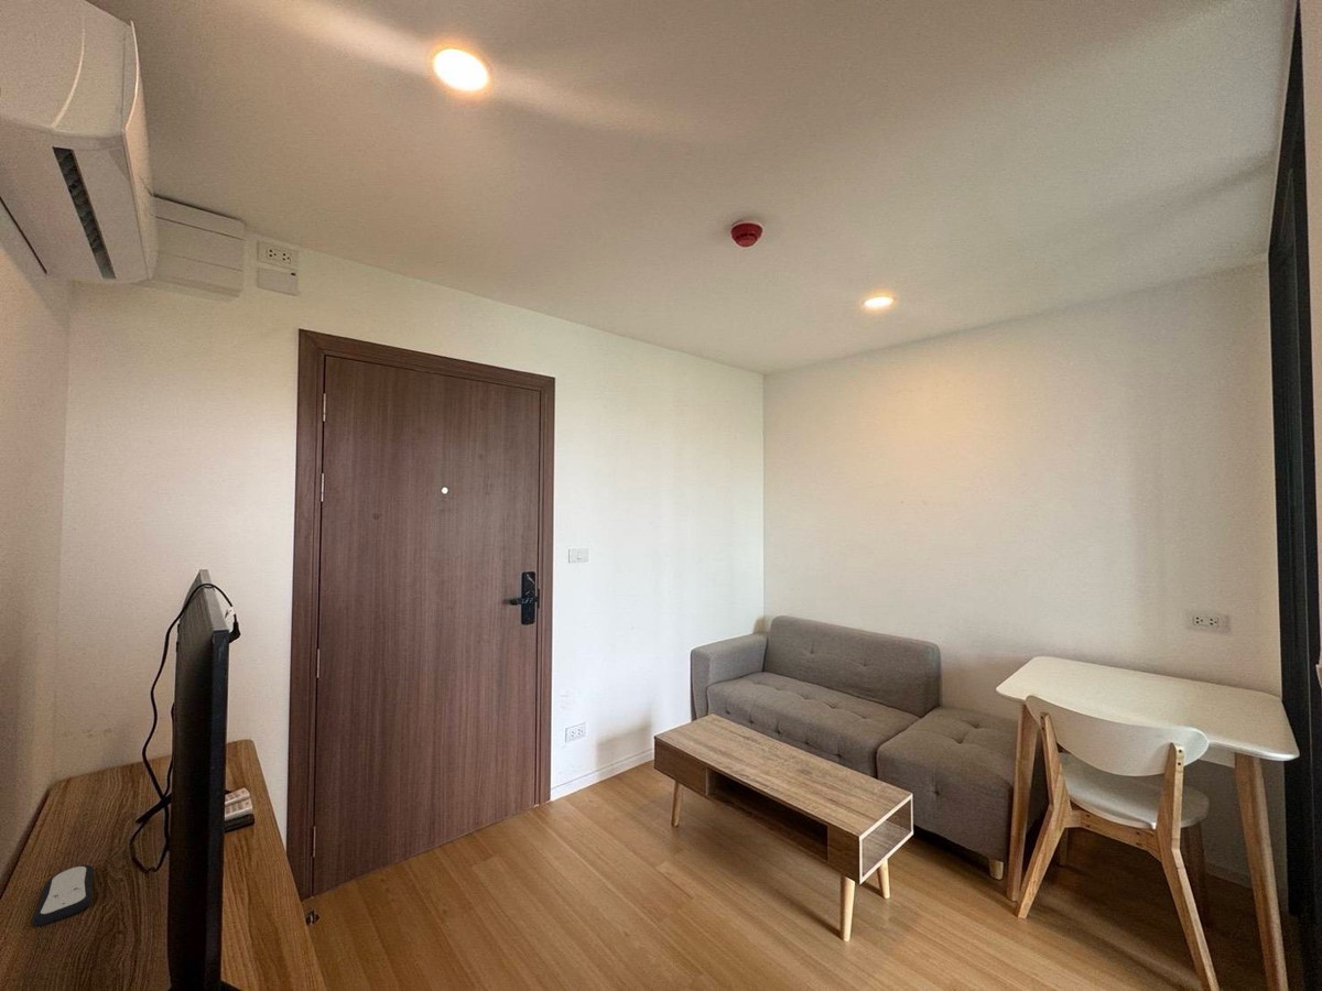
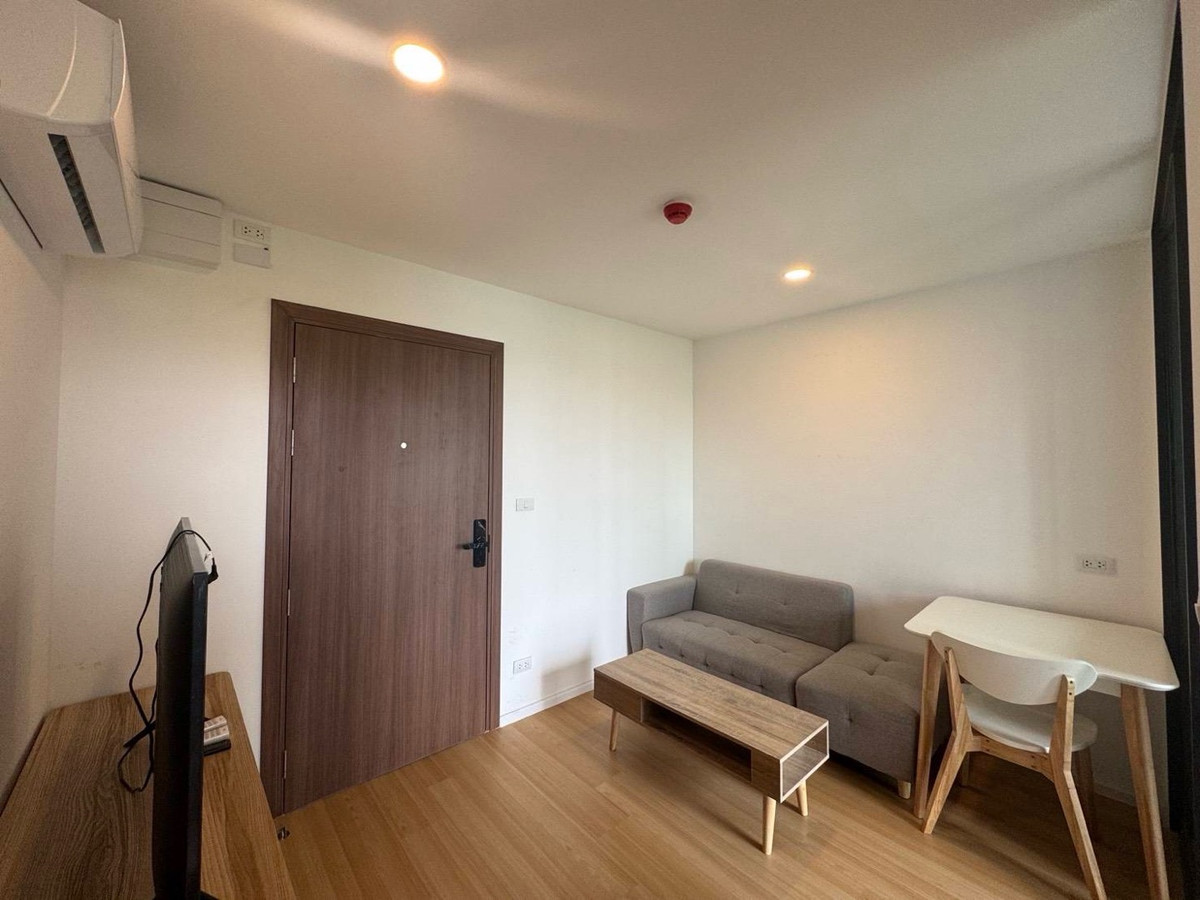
- remote control [32,863,95,926]
